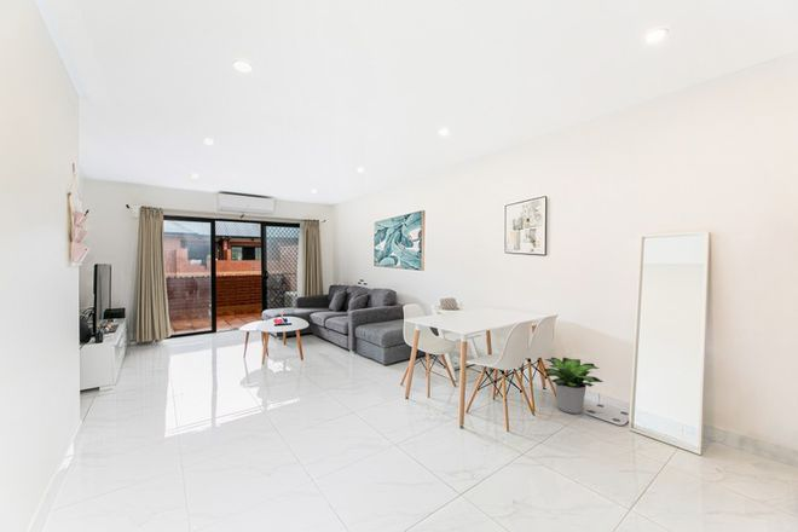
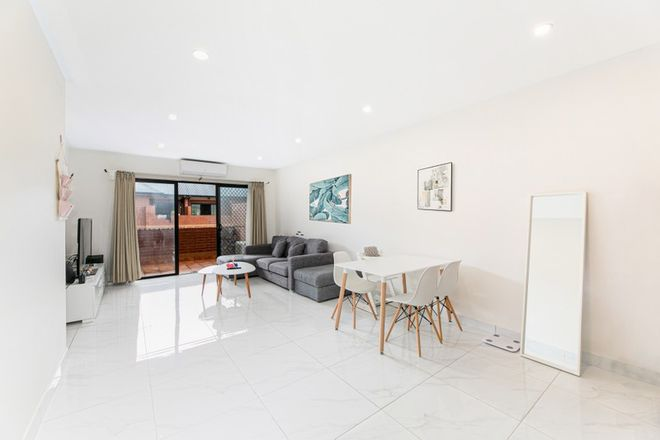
- potted plant [543,357,605,415]
